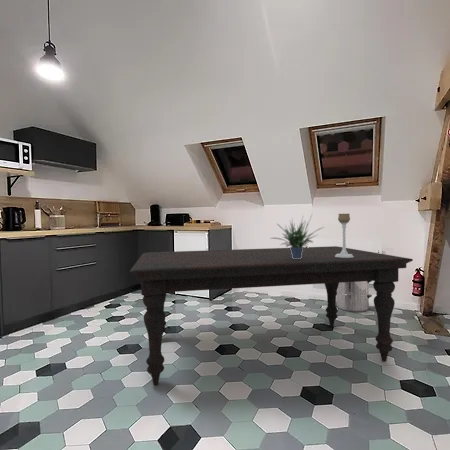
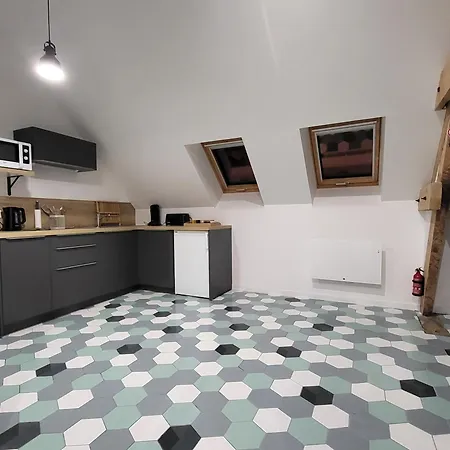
- dining table [129,245,414,386]
- potted plant [270,211,325,259]
- waste bin [336,281,373,313]
- candle holder [335,213,354,258]
